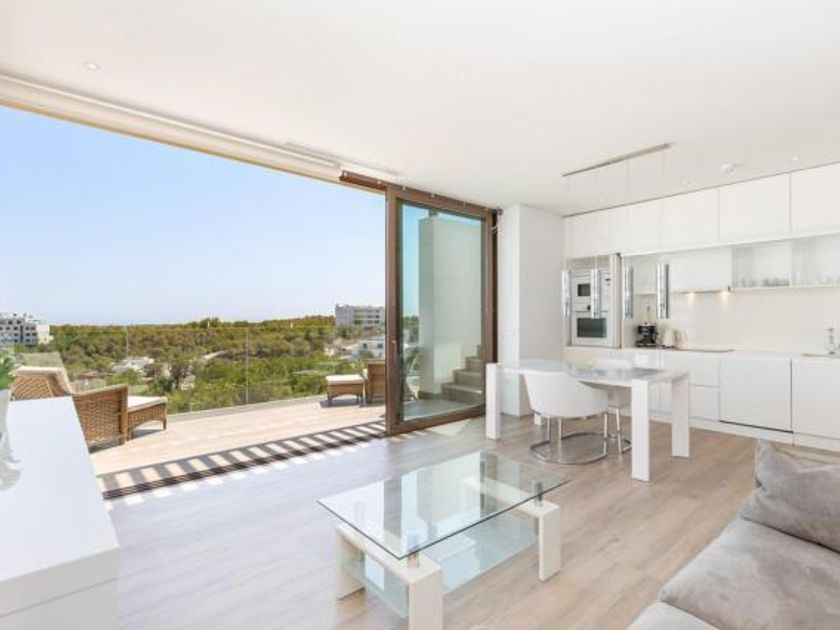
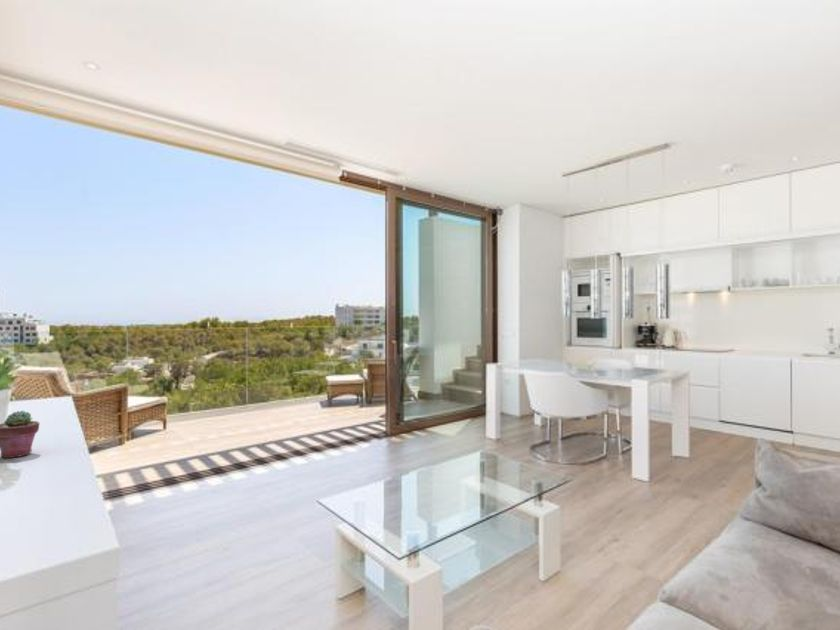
+ potted succulent [0,410,40,459]
